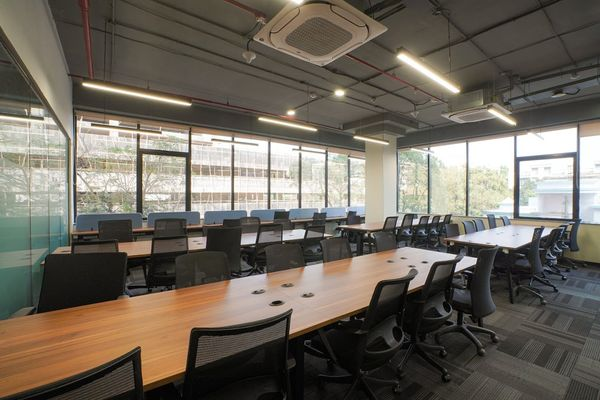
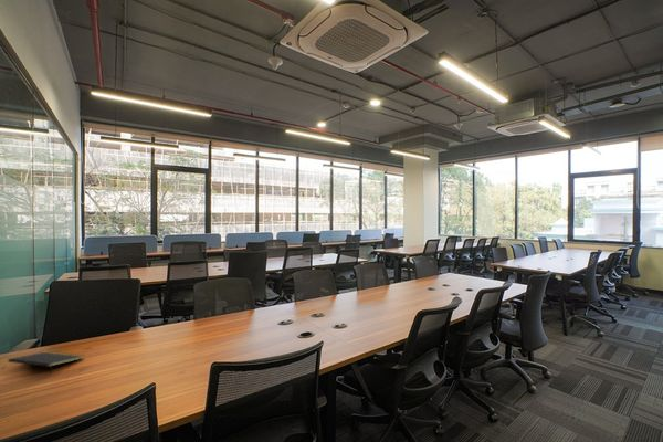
+ notepad [7,350,86,375]
